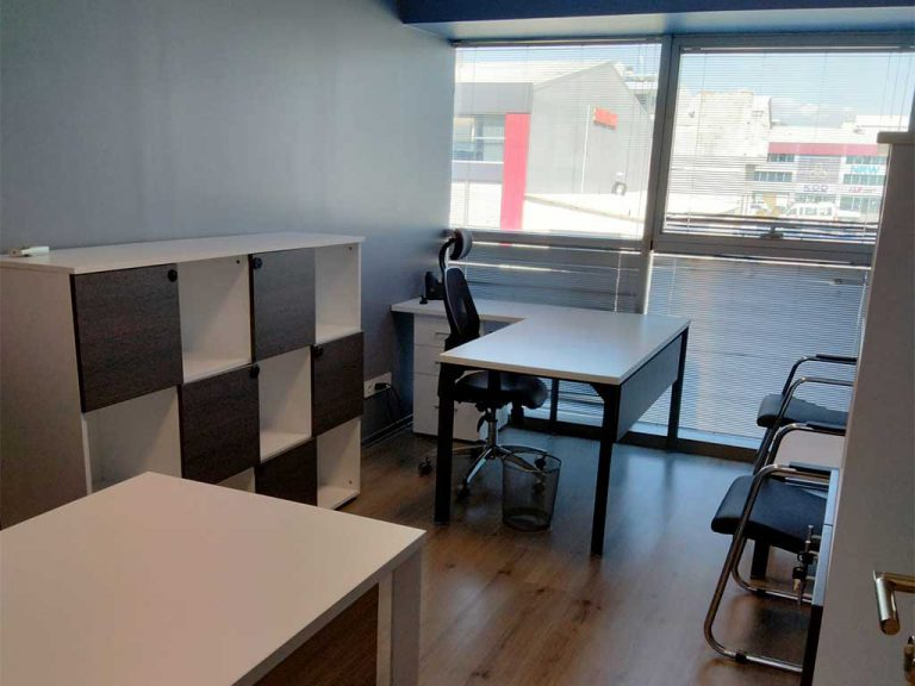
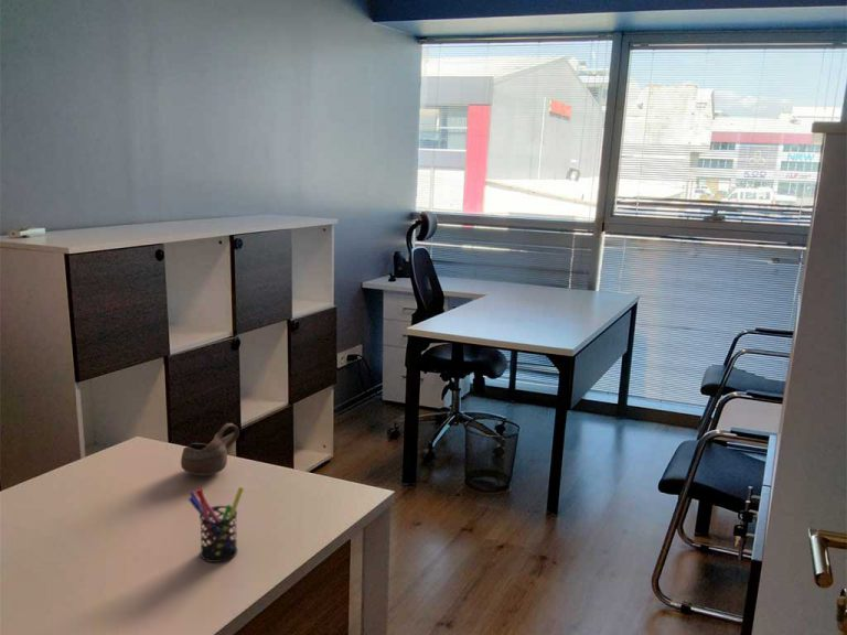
+ pen holder [187,486,245,563]
+ cup [180,422,240,477]
